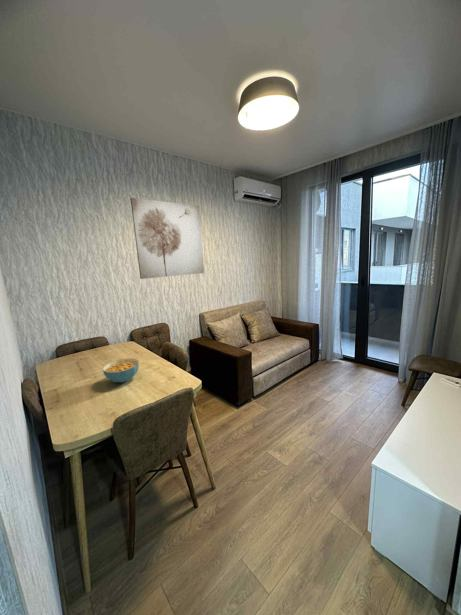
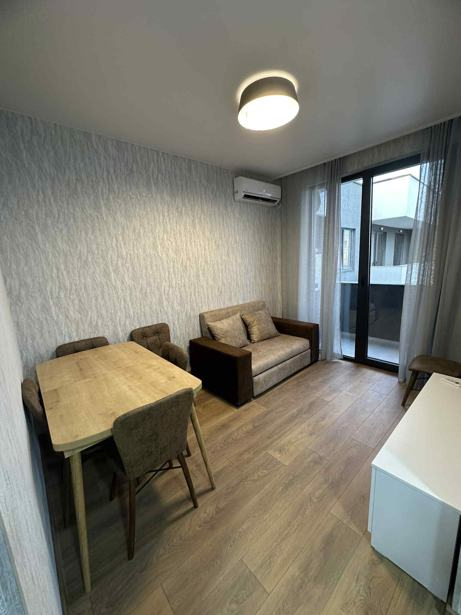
- cereal bowl [102,358,140,384]
- wall art [130,197,205,280]
